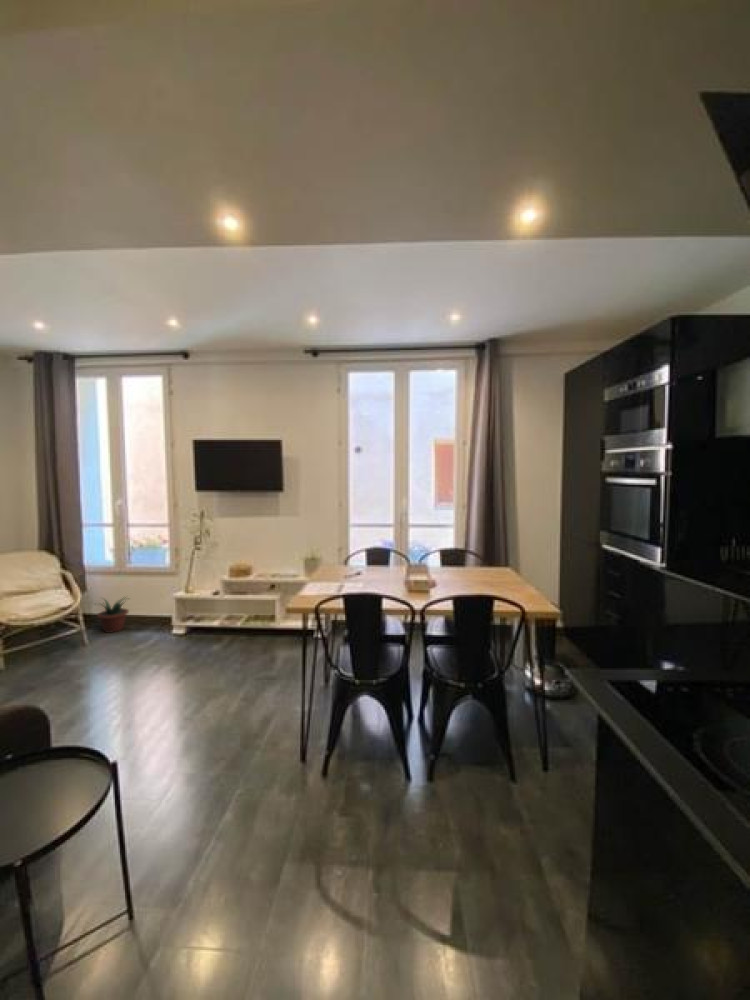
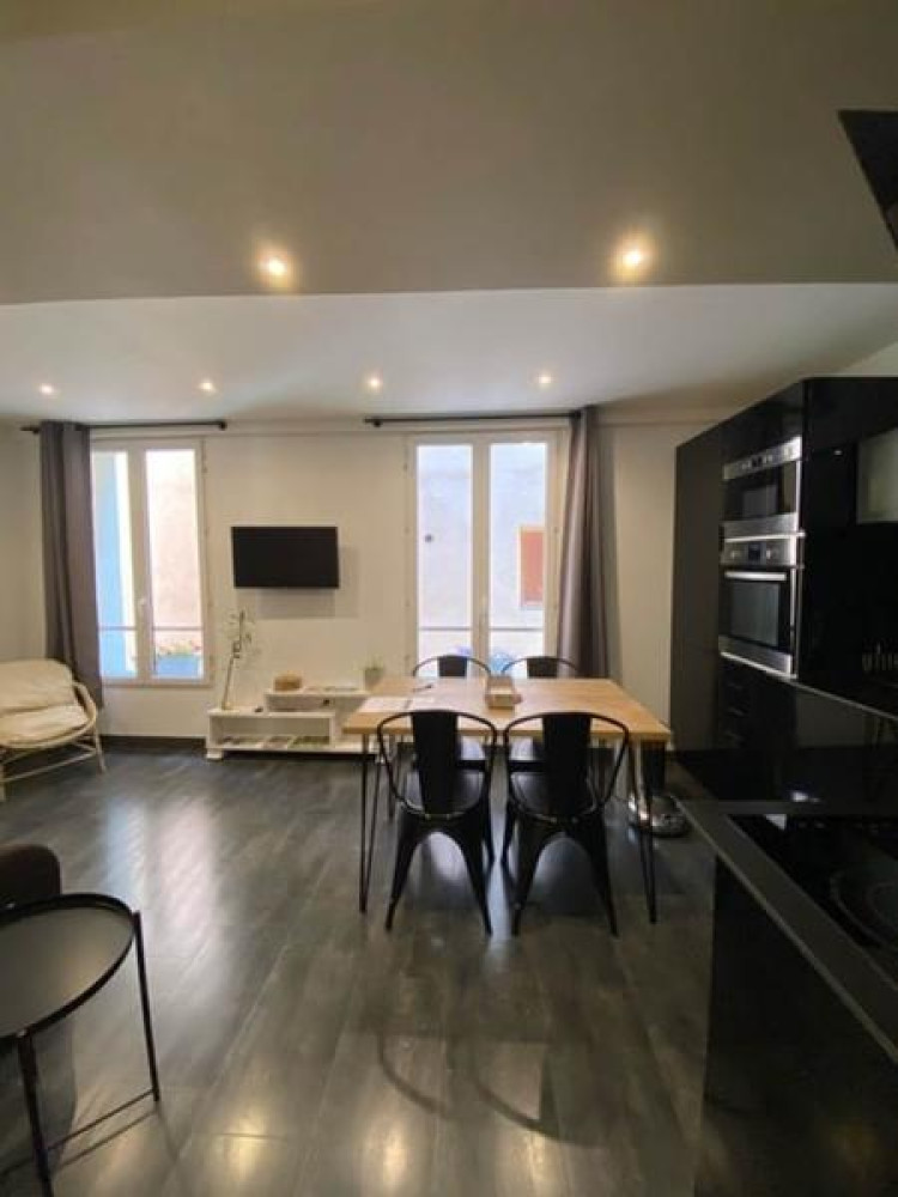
- potted plant [92,595,130,634]
